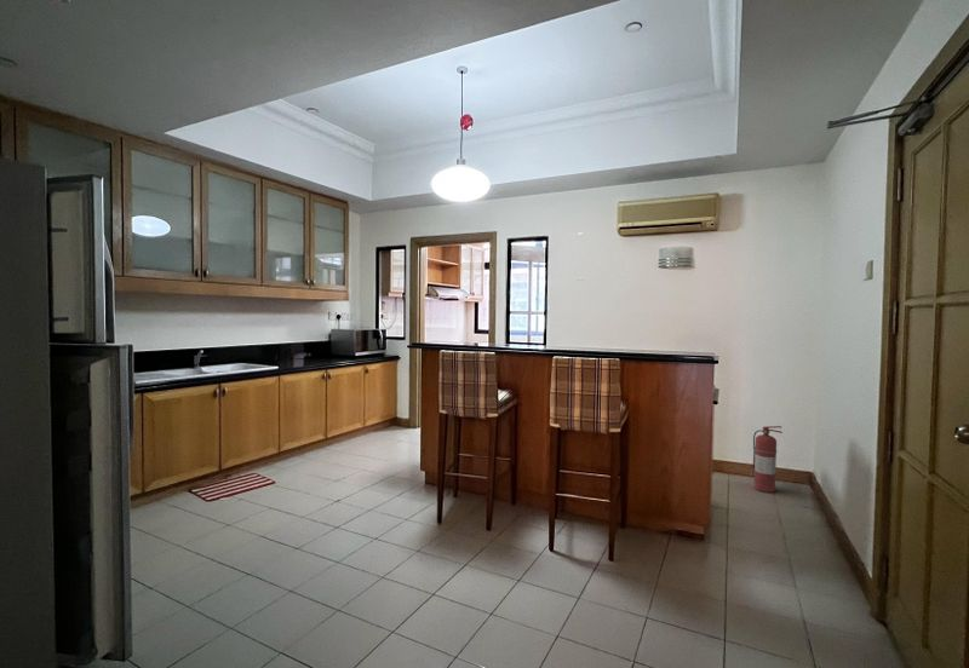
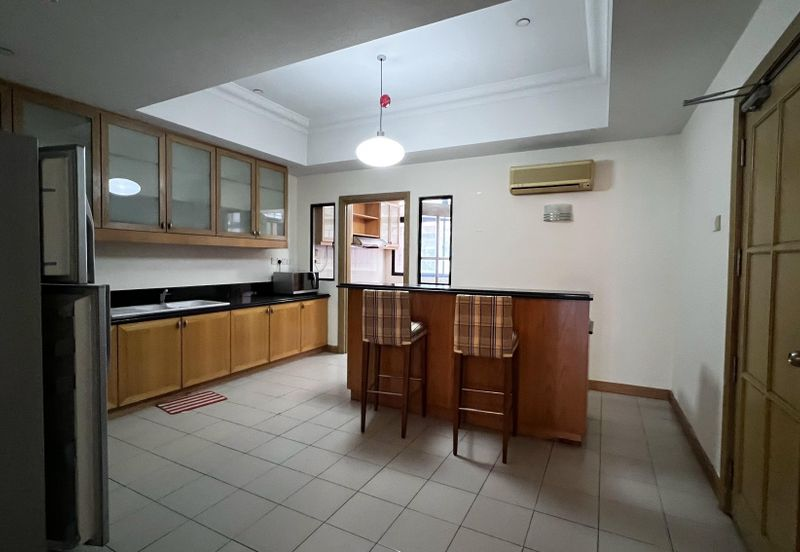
- fire extinguisher [750,425,784,494]
